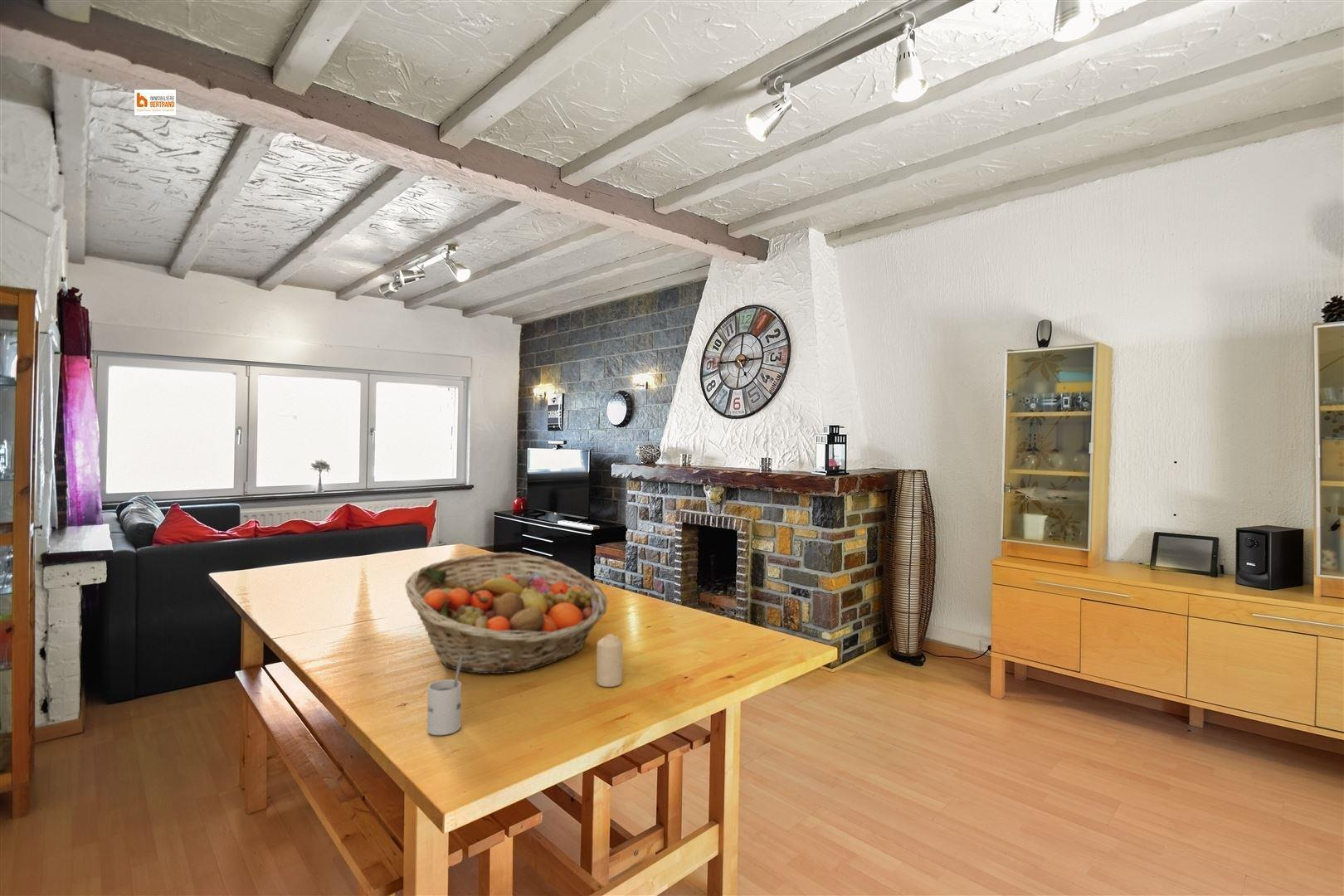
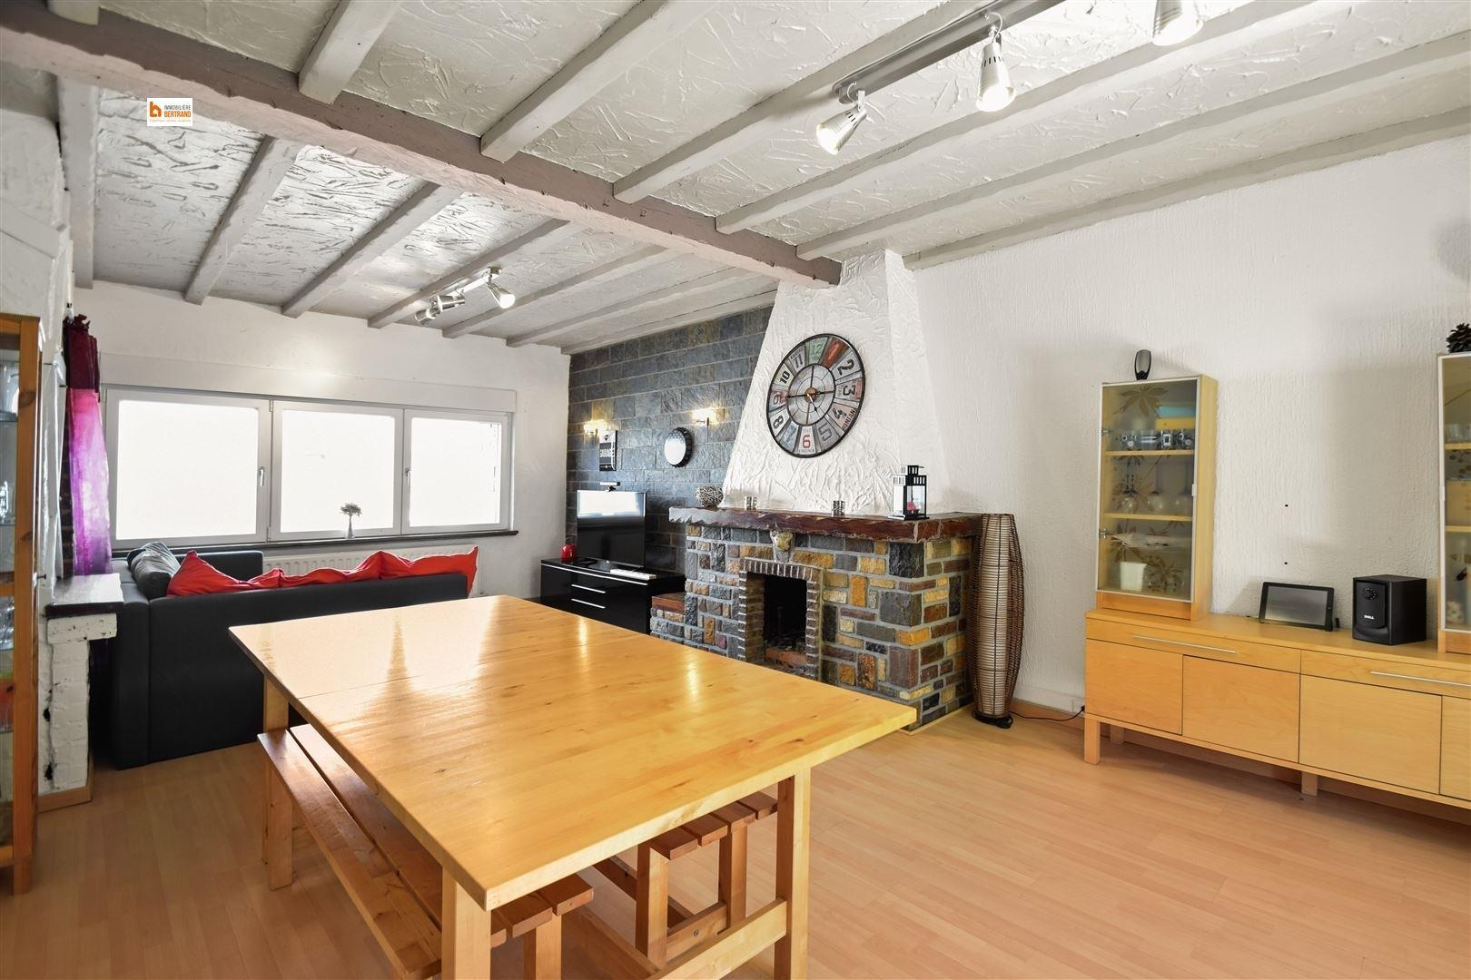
- candle [596,633,624,688]
- mug [426,655,462,736]
- fruit basket [404,552,608,674]
